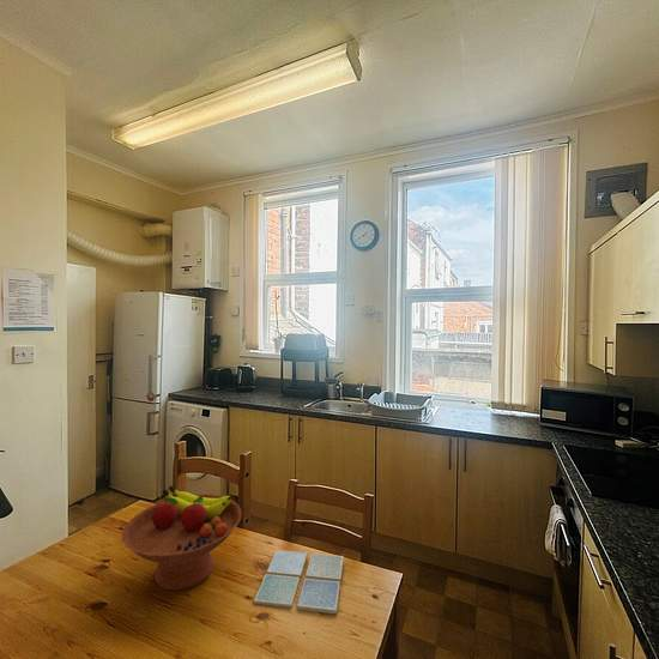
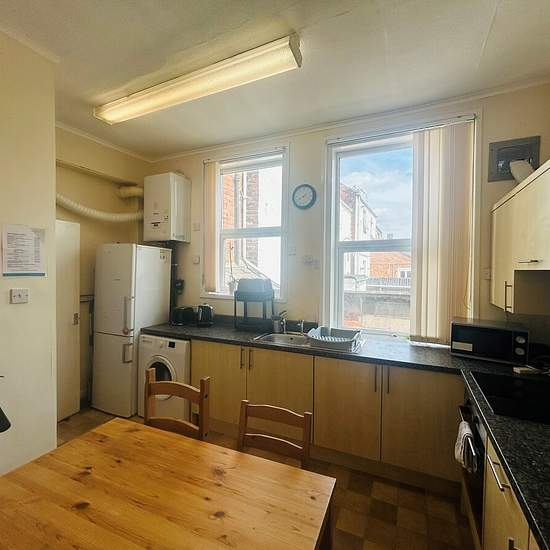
- fruit bowl [121,484,243,592]
- drink coaster [253,549,345,616]
